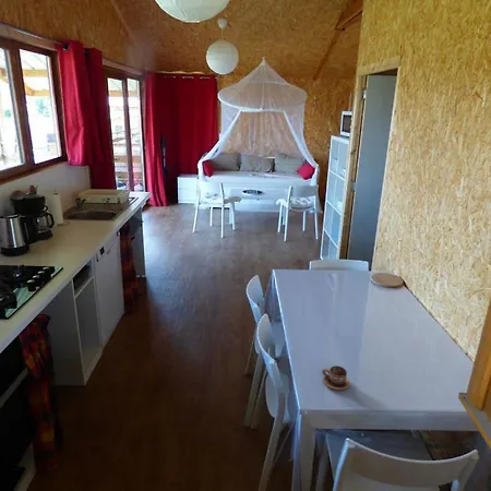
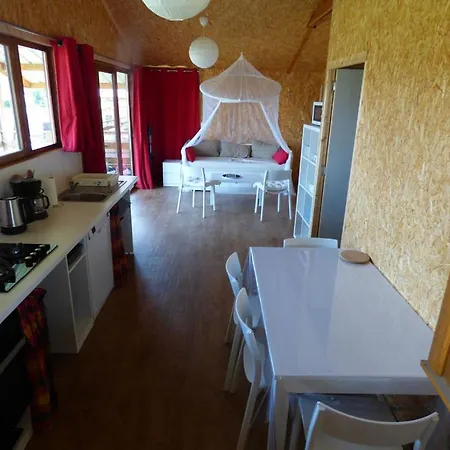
- cup [322,364,351,391]
